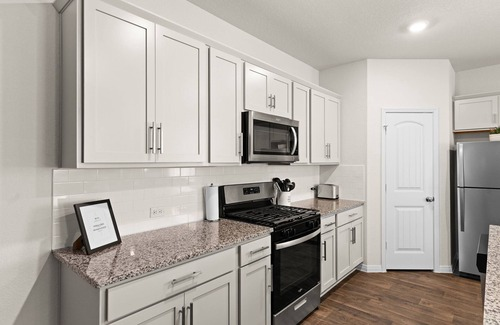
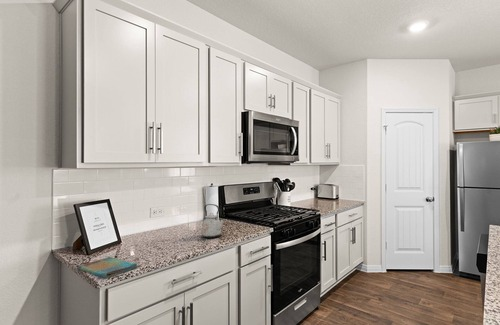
+ kettle [201,203,226,239]
+ dish towel [76,256,139,279]
